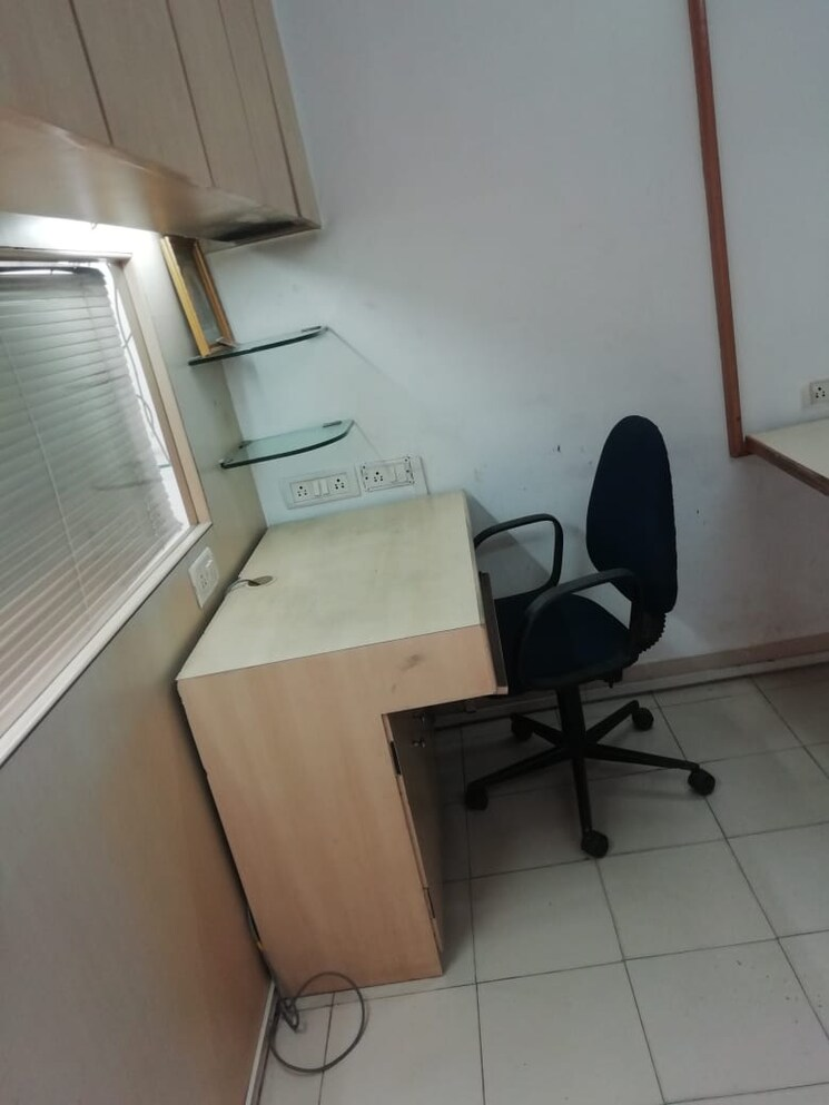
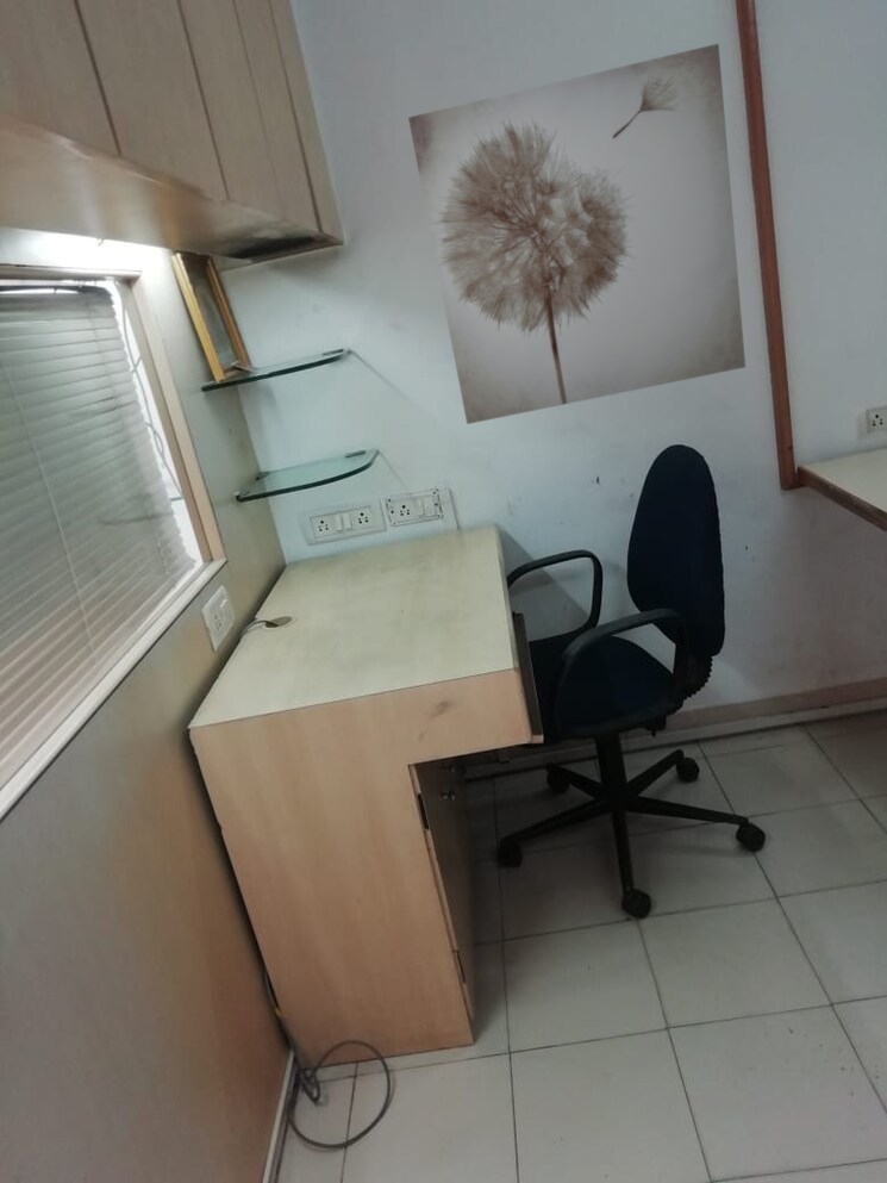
+ wall art [407,43,747,425]
